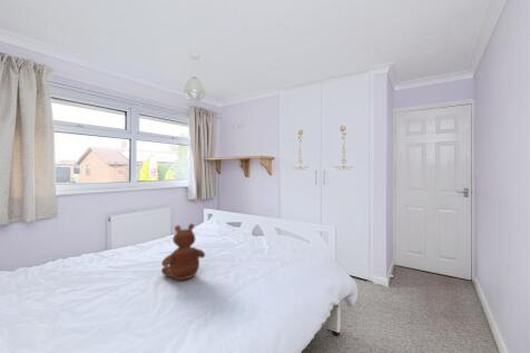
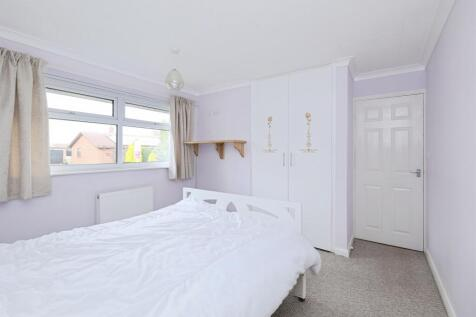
- toy [160,223,206,281]
